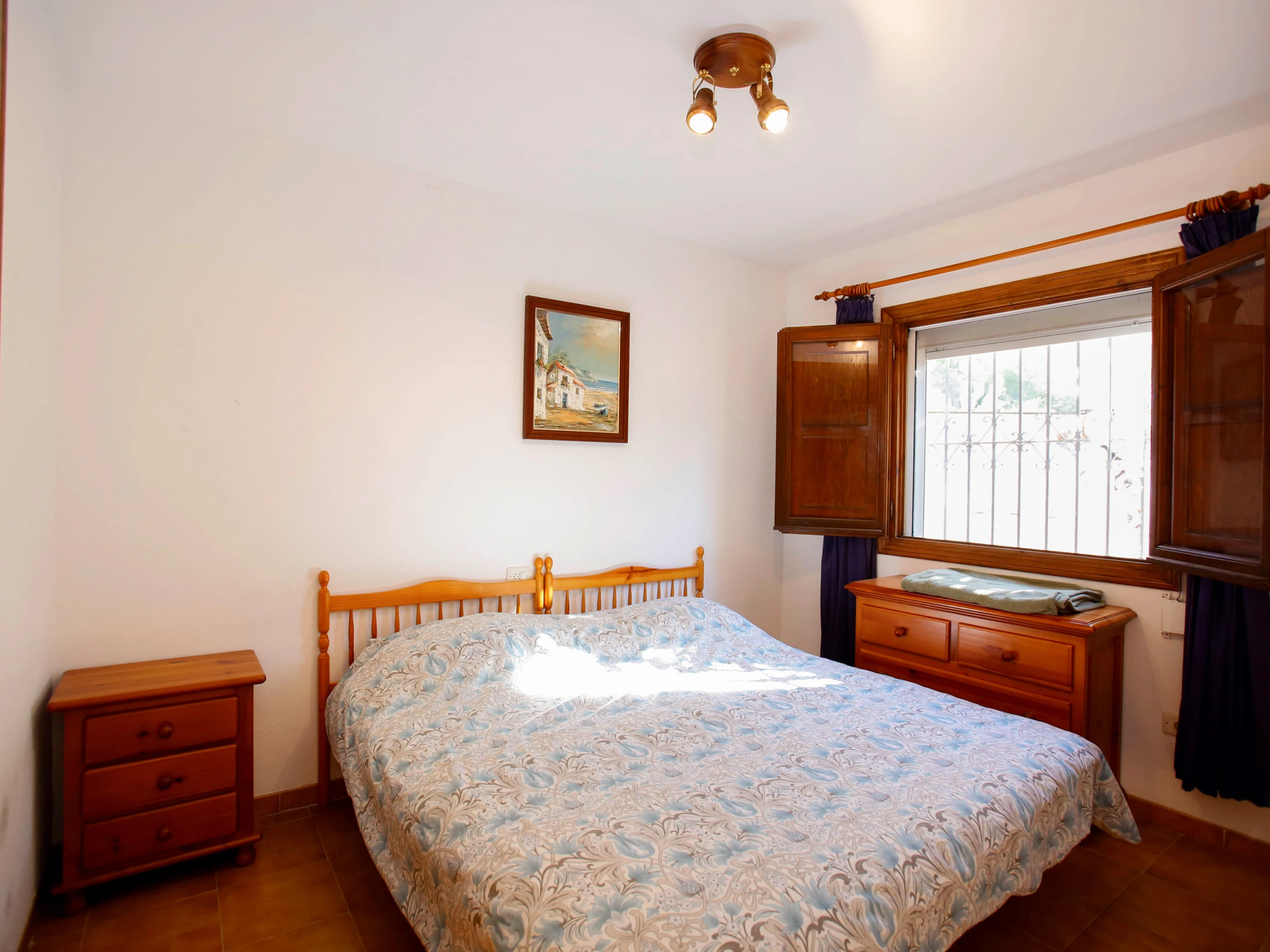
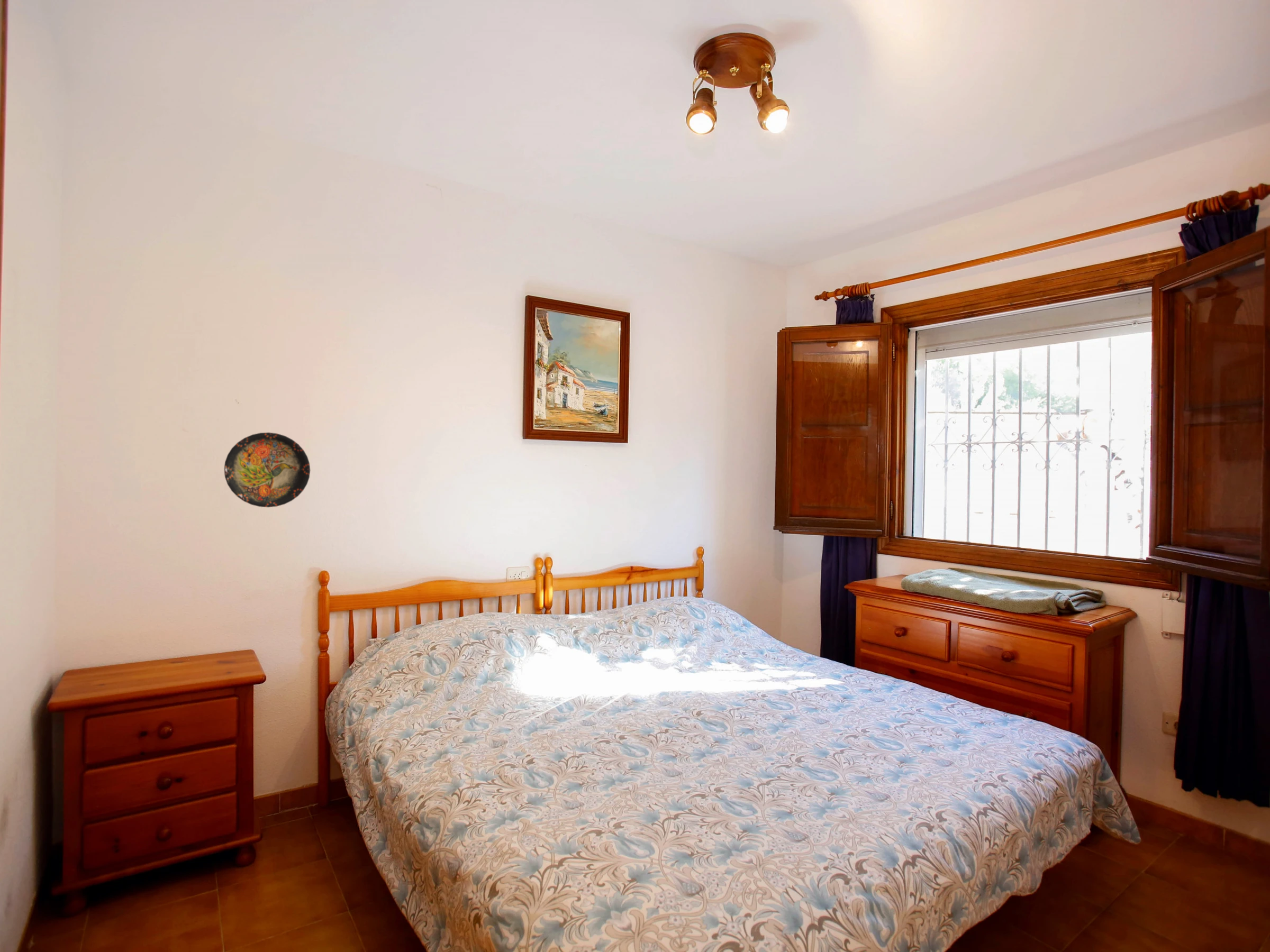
+ decorative plate [223,432,311,508]
